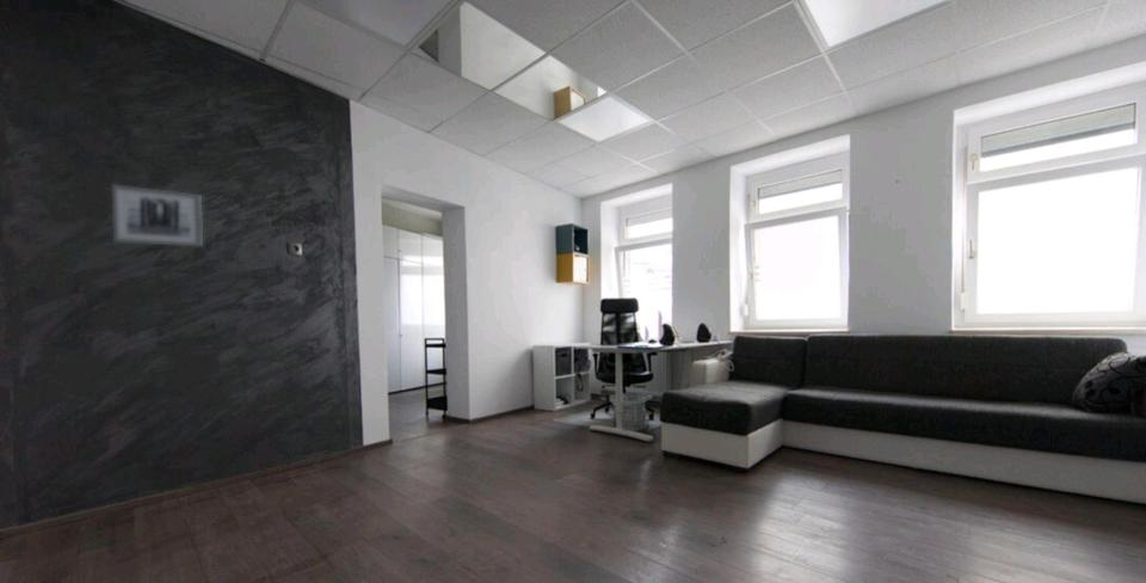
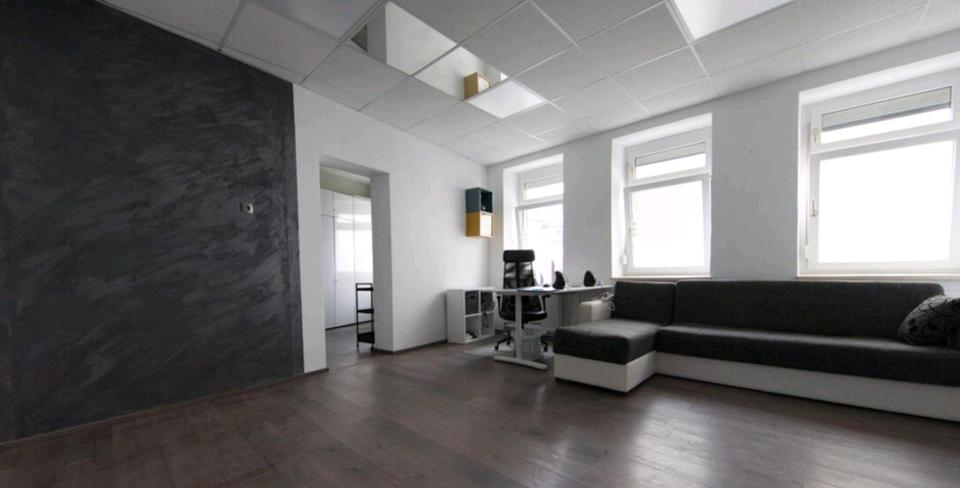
- wall art [110,183,204,247]
